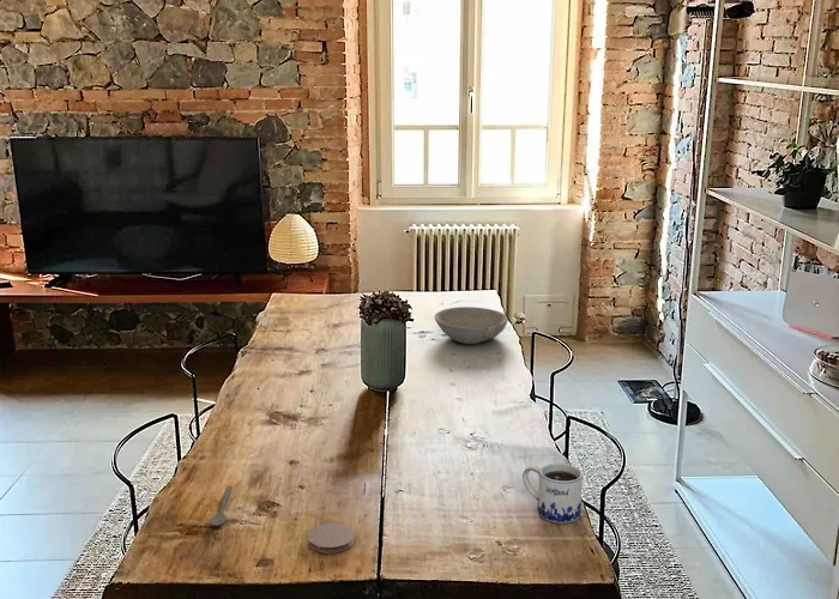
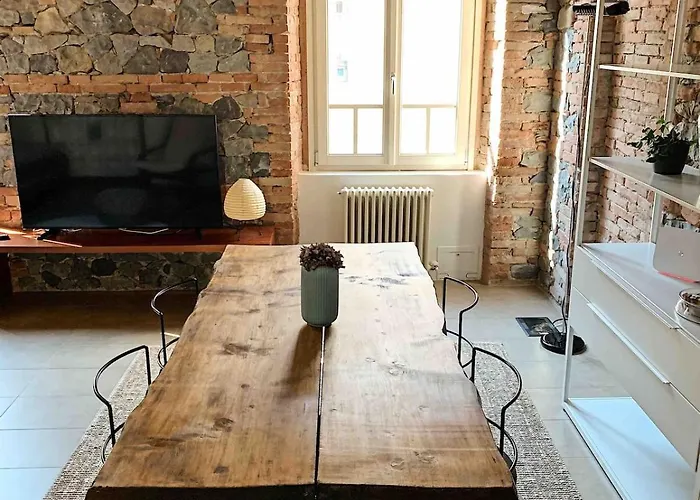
- bowl [433,305,509,345]
- mug [521,462,584,525]
- coaster [307,522,356,555]
- spoon [210,485,234,527]
